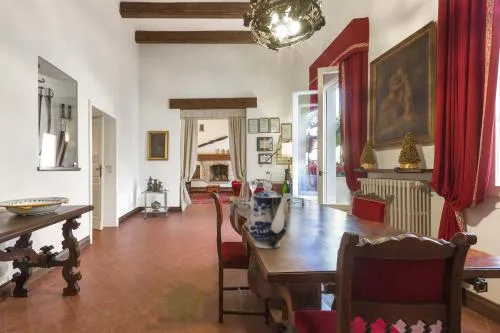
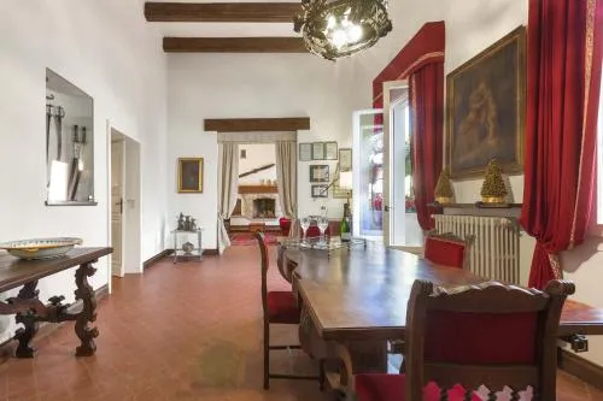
- teapot [248,182,288,249]
